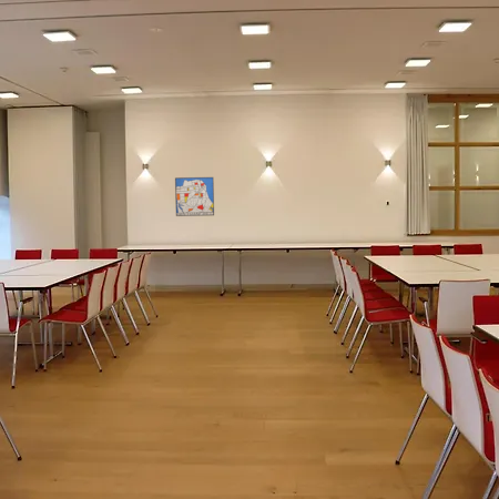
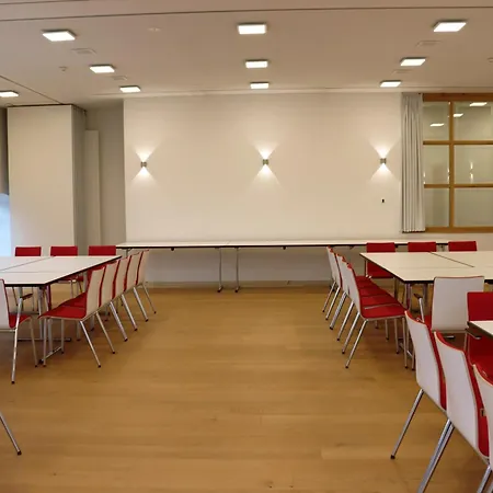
- wall art [174,176,215,217]
